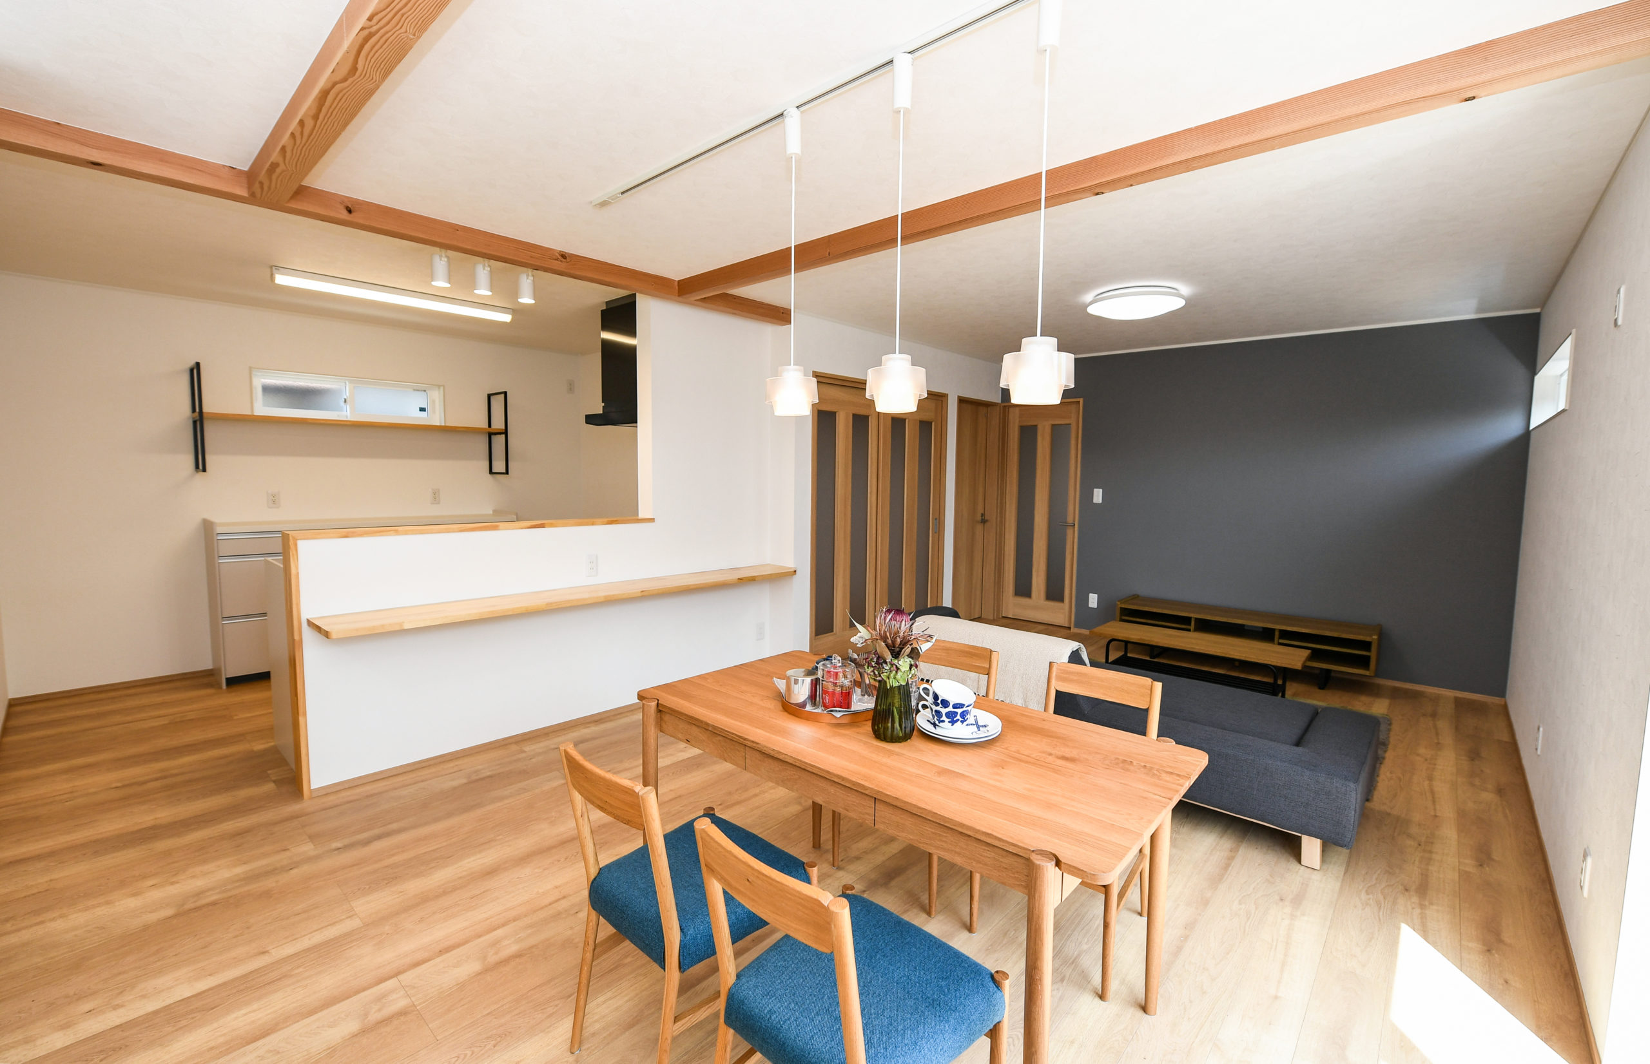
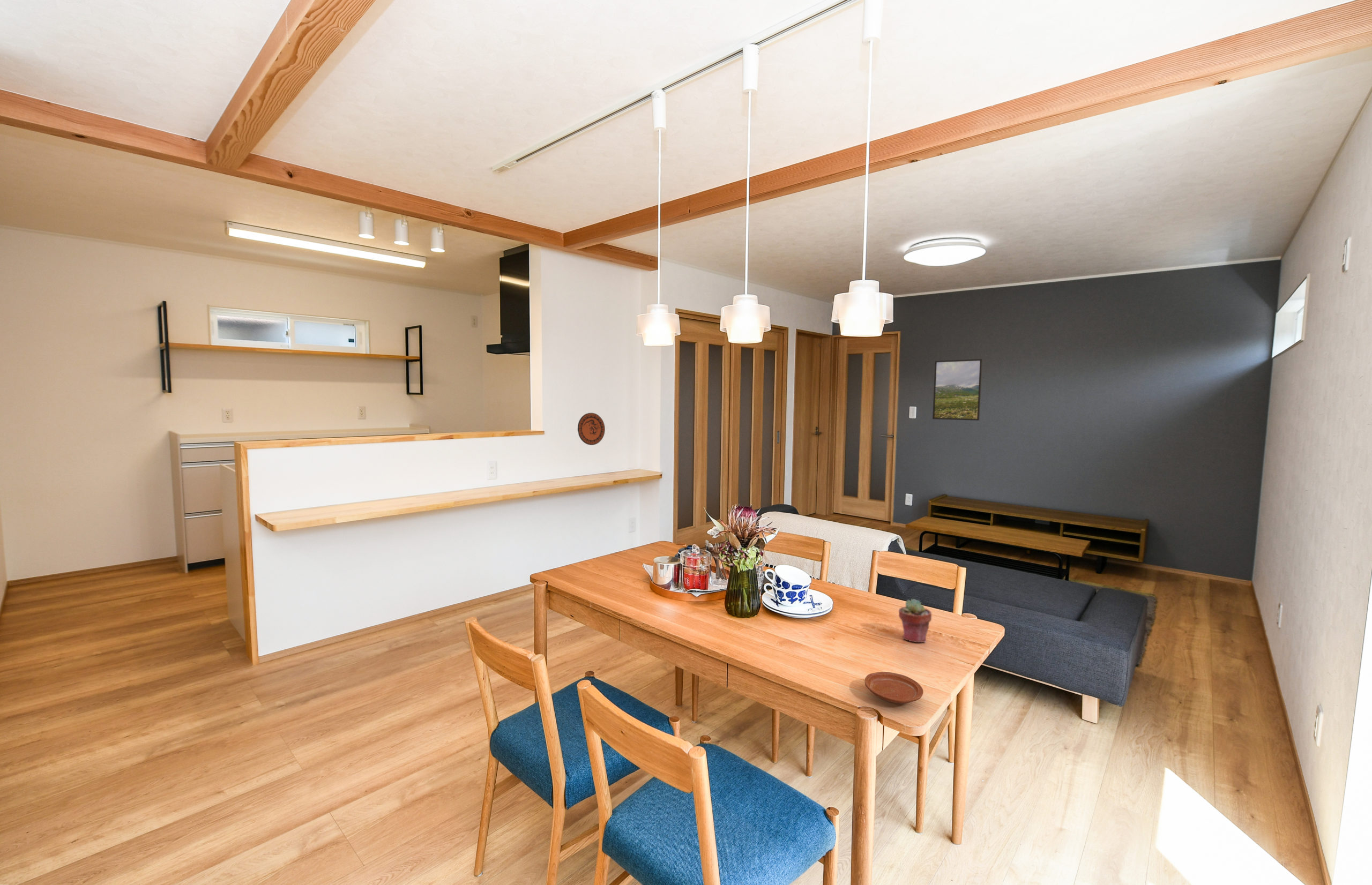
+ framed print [932,358,983,421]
+ plate [864,671,924,704]
+ decorative plate [577,412,606,446]
+ potted succulent [898,598,932,643]
